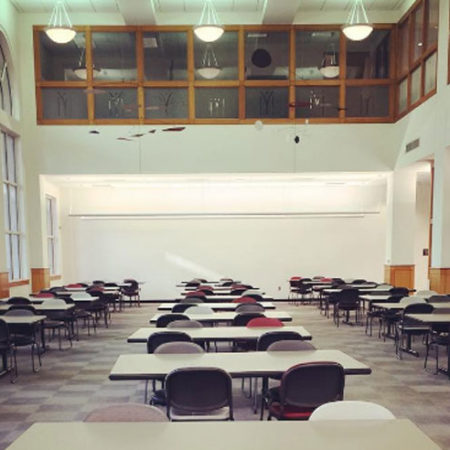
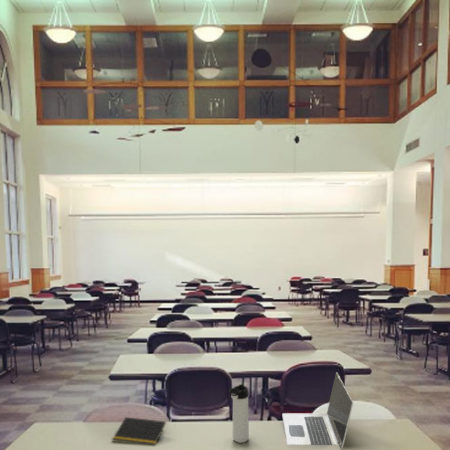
+ laptop [281,372,354,450]
+ thermos bottle [228,383,250,444]
+ notepad [111,416,167,447]
